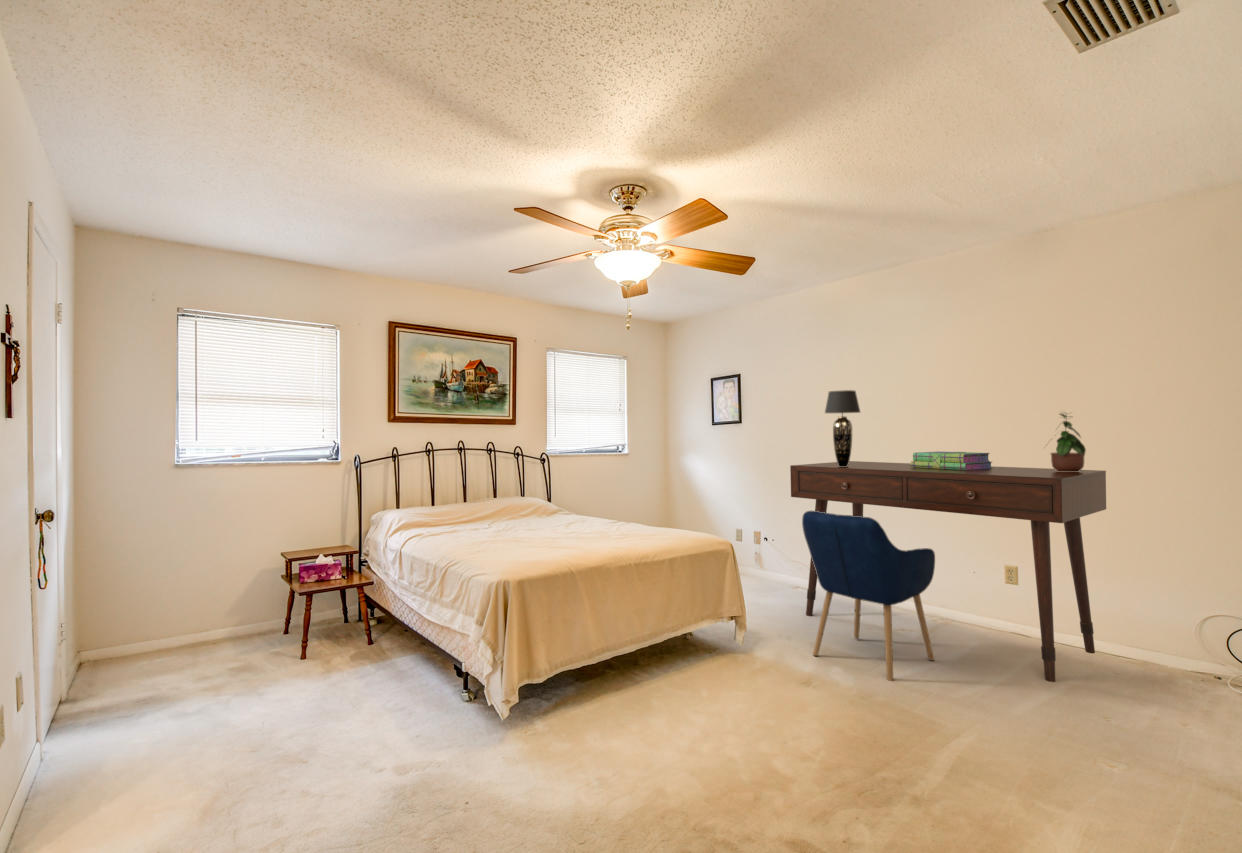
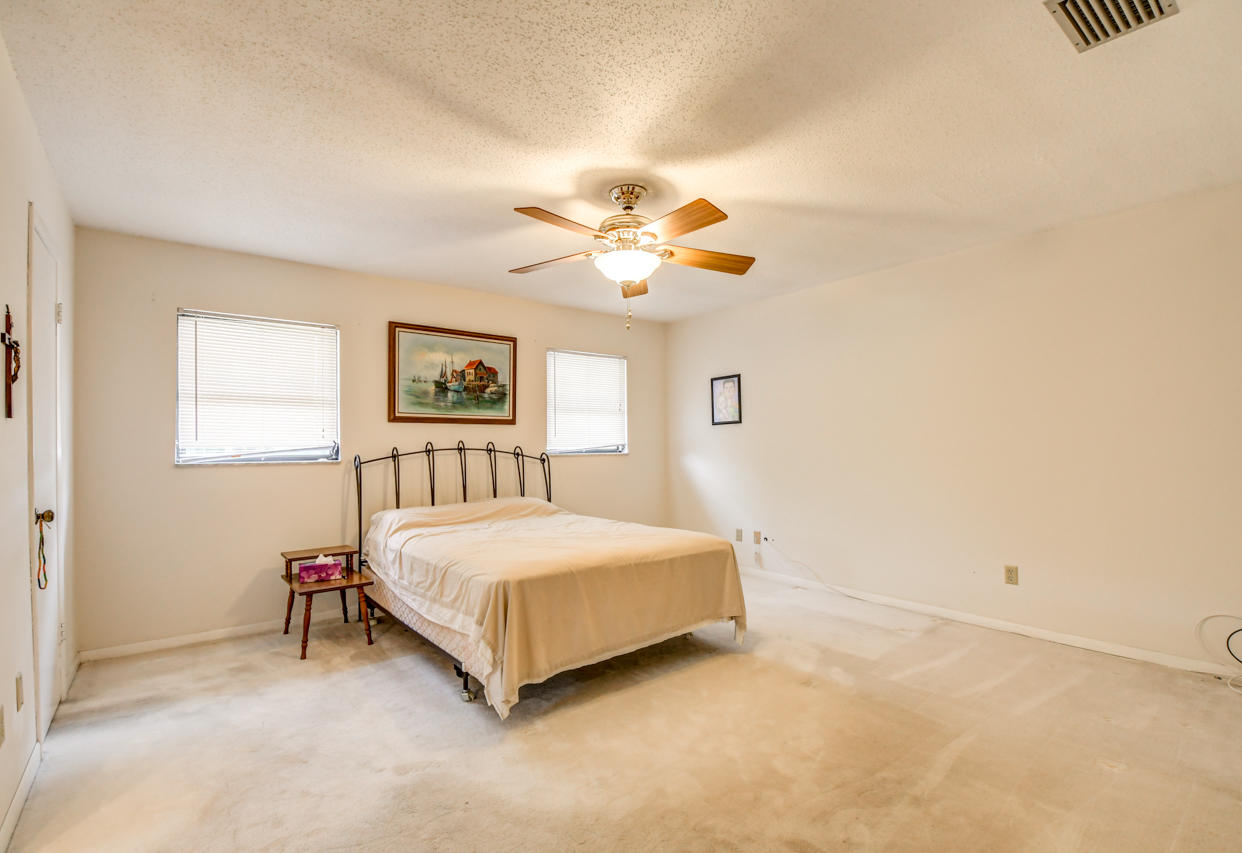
- chair [801,510,936,682]
- stack of books [910,451,992,470]
- table lamp [824,389,861,467]
- potted plant [1042,409,1087,472]
- desk [789,460,1107,683]
